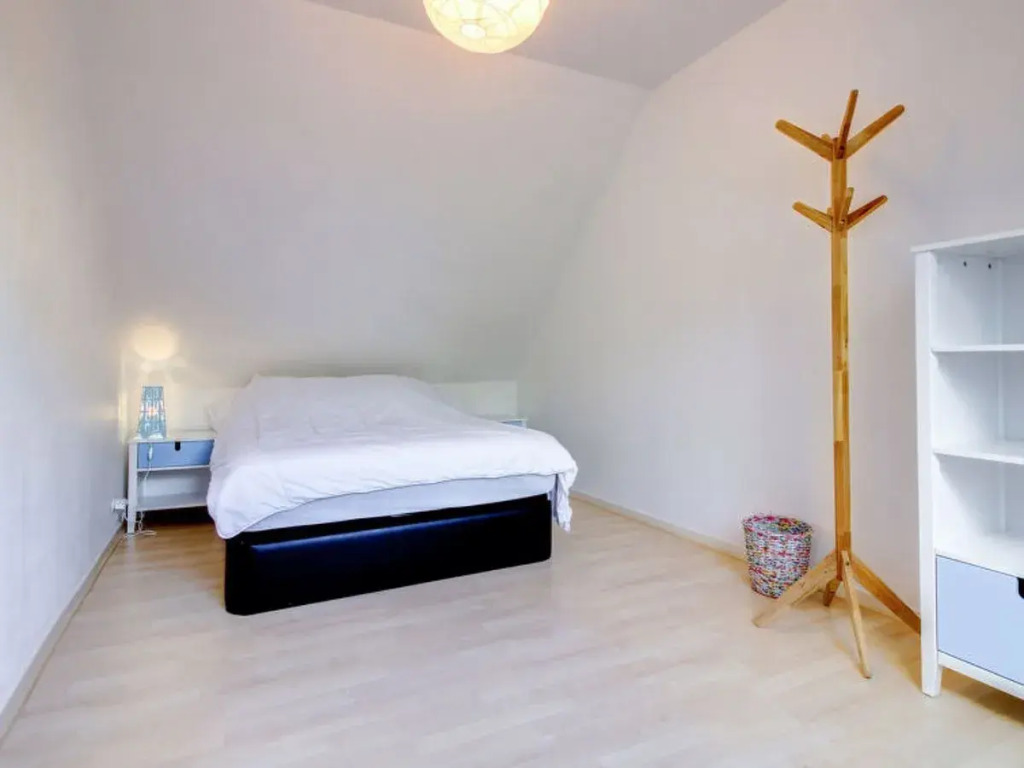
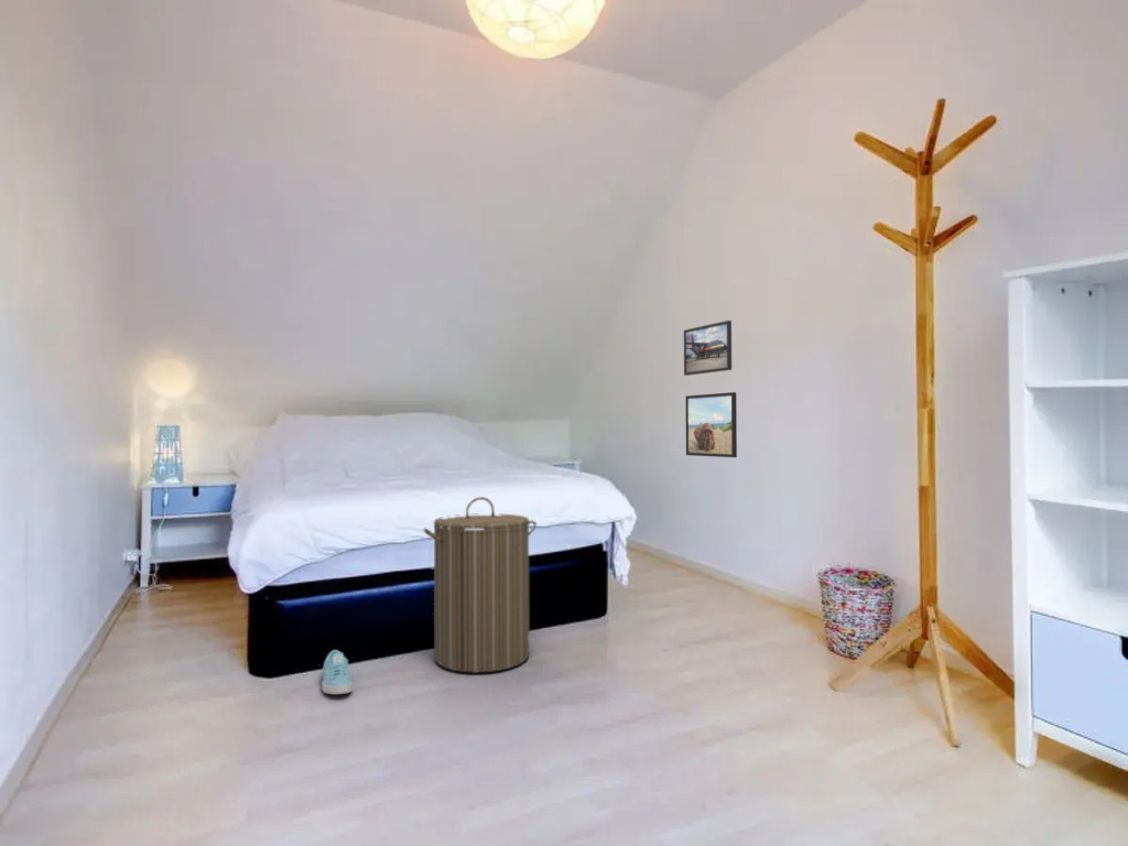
+ laundry hamper [423,496,538,674]
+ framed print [683,319,733,377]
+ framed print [684,391,738,458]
+ sneaker [321,649,354,695]
